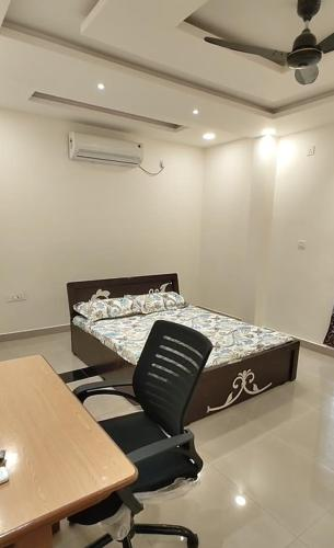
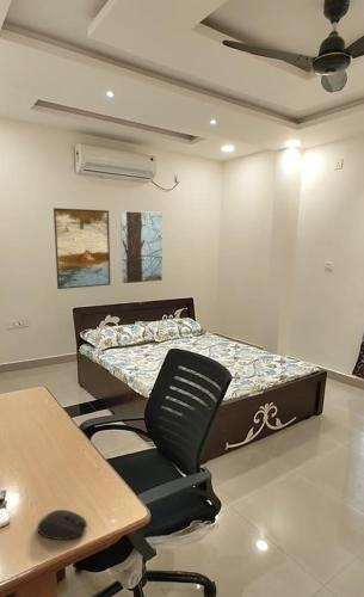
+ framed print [119,210,164,285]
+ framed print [53,207,111,290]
+ computer mouse [36,509,88,541]
